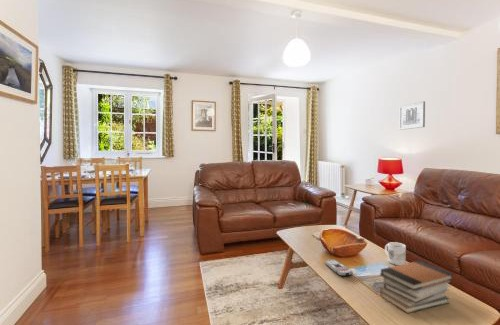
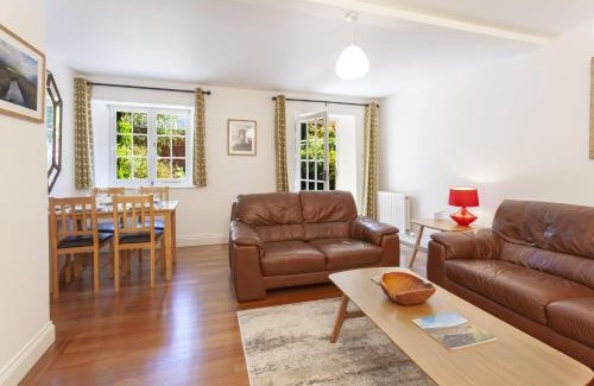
- remote control [324,259,354,277]
- book stack [379,260,455,314]
- mug [384,241,407,266]
- wall art [398,100,426,131]
